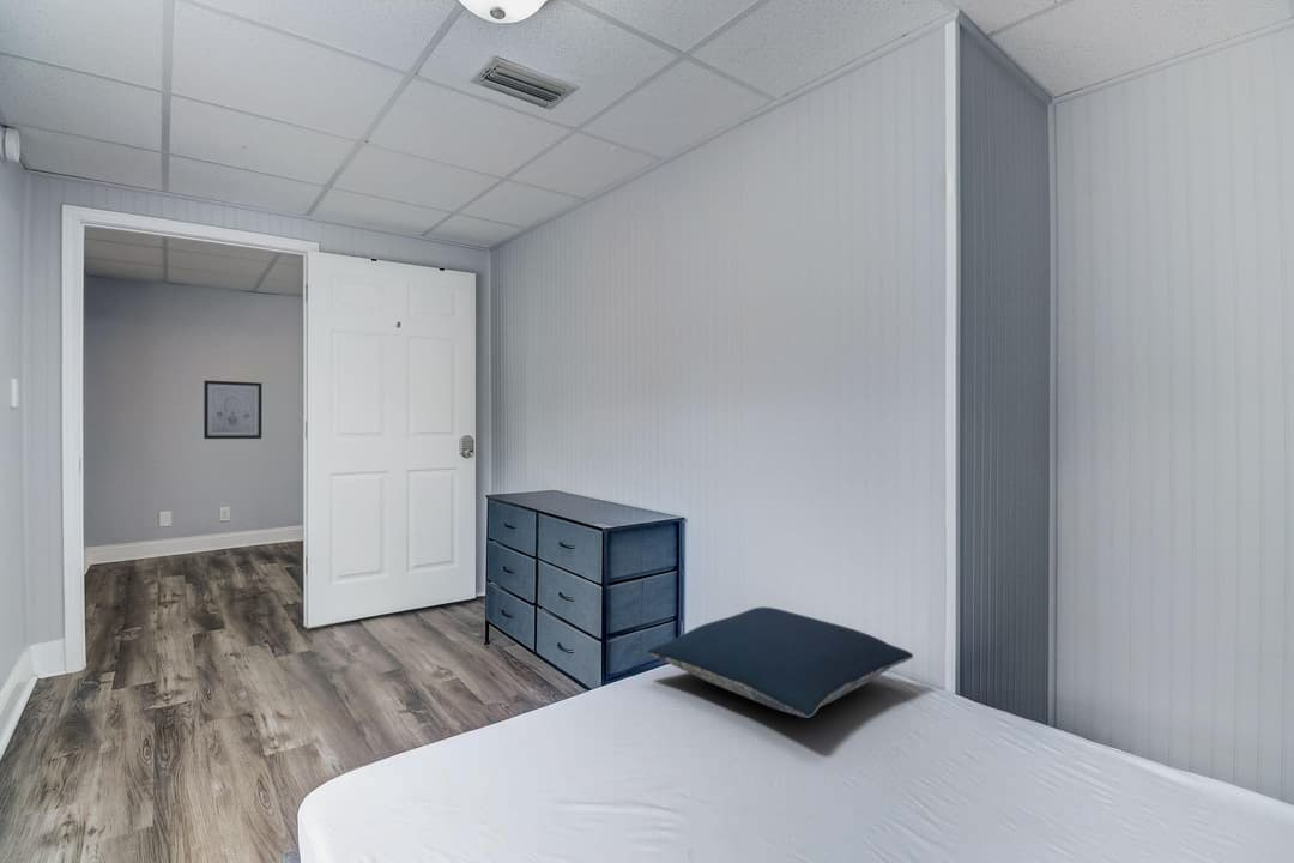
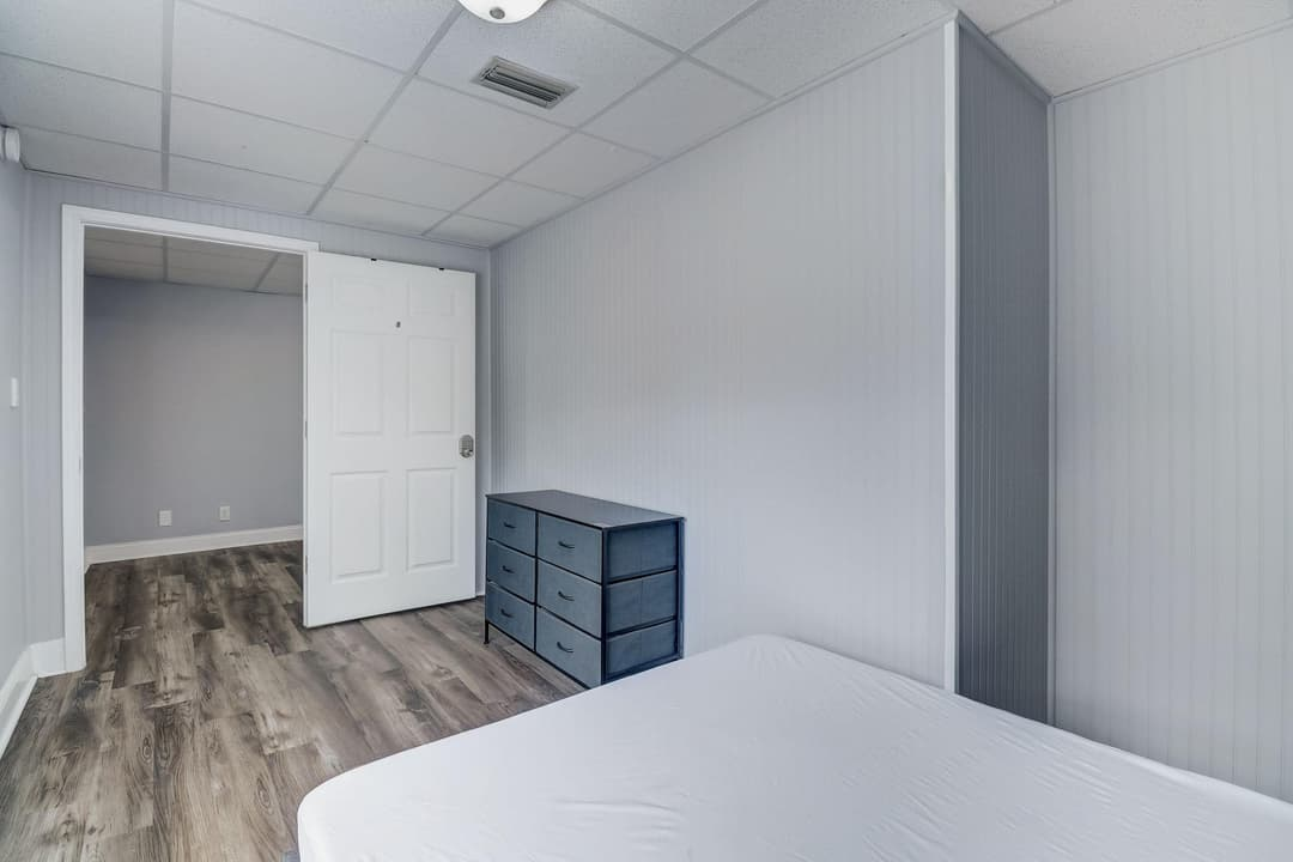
- wall art [202,379,262,440]
- pillow [647,606,914,719]
